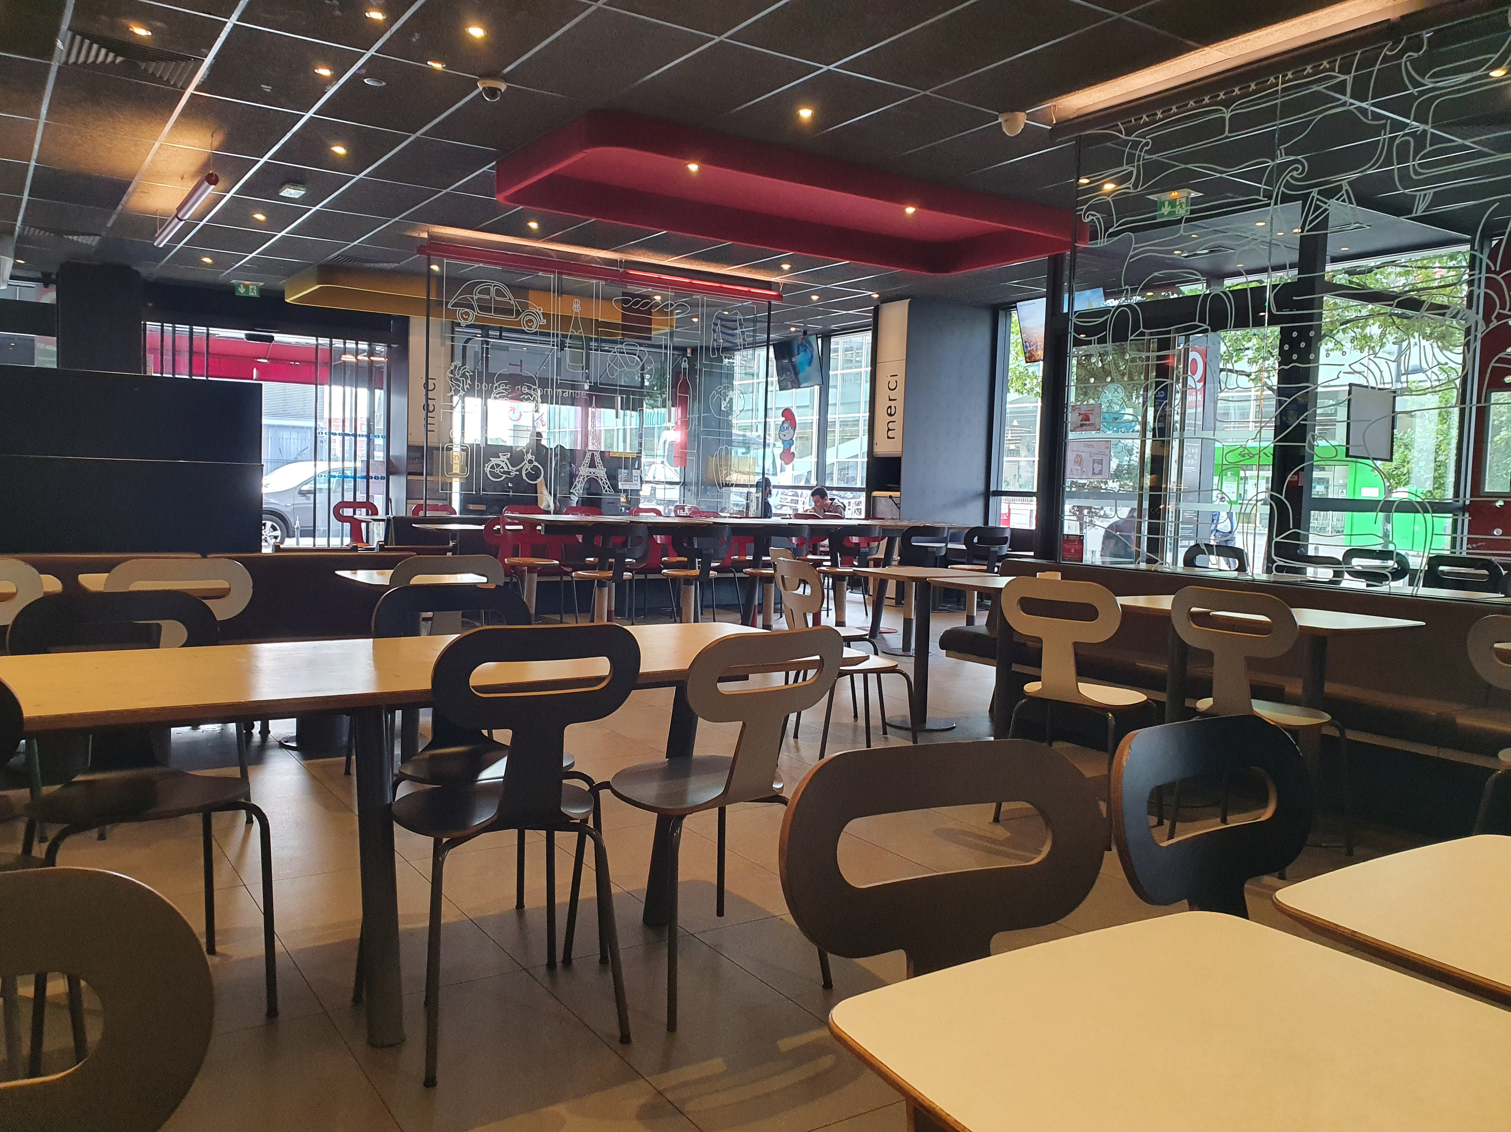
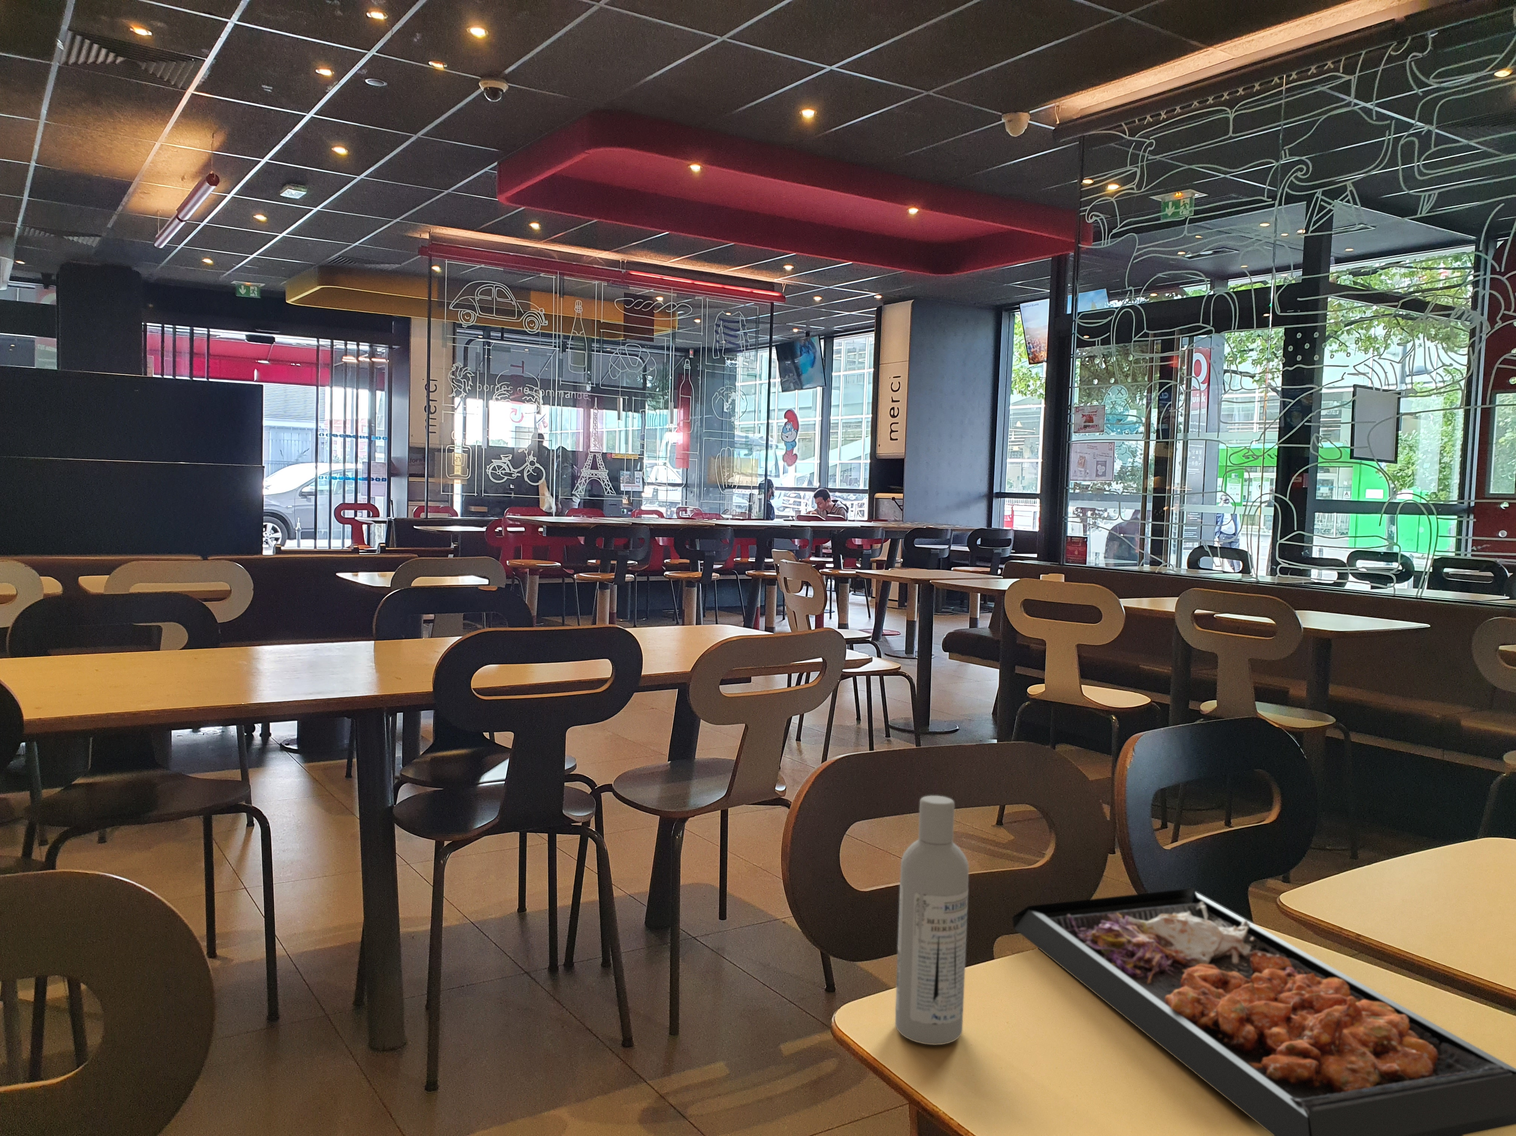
+ food tray [1011,888,1516,1136]
+ bottle [895,795,969,1045]
